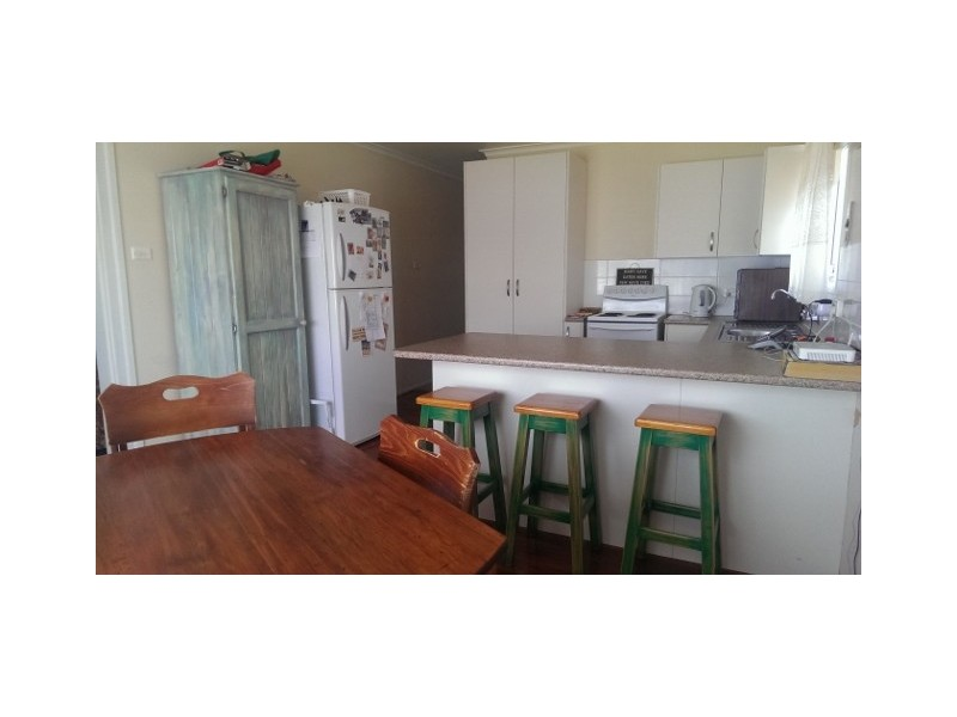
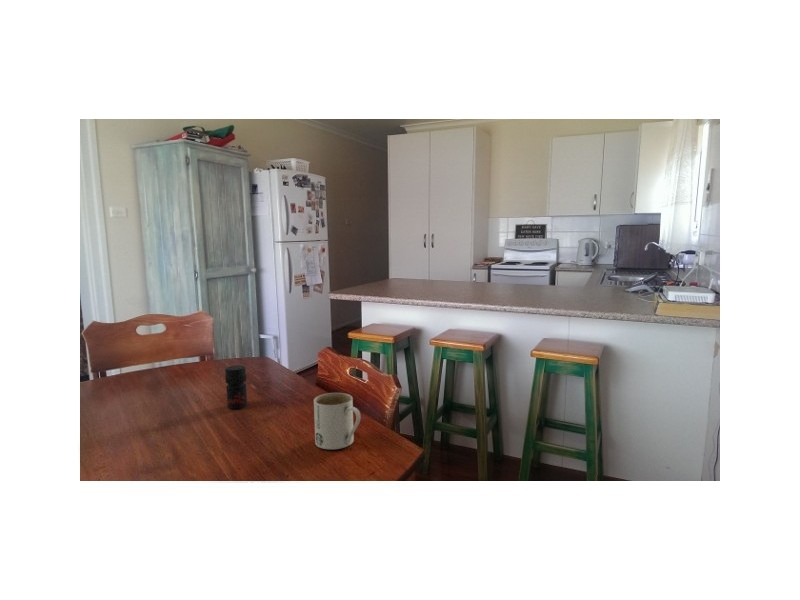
+ mug [313,392,362,450]
+ jar [224,364,248,410]
